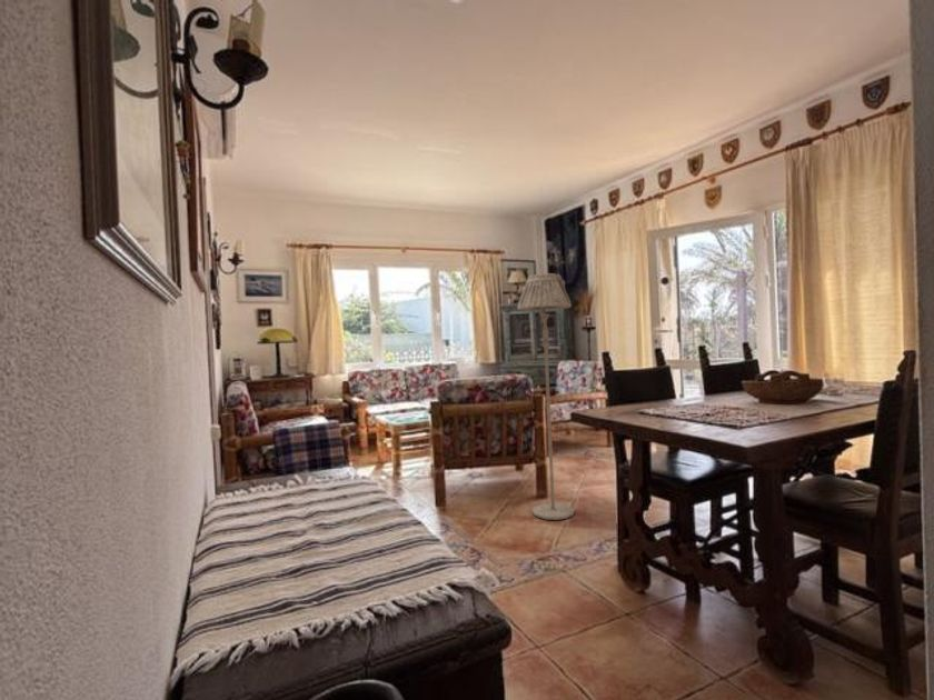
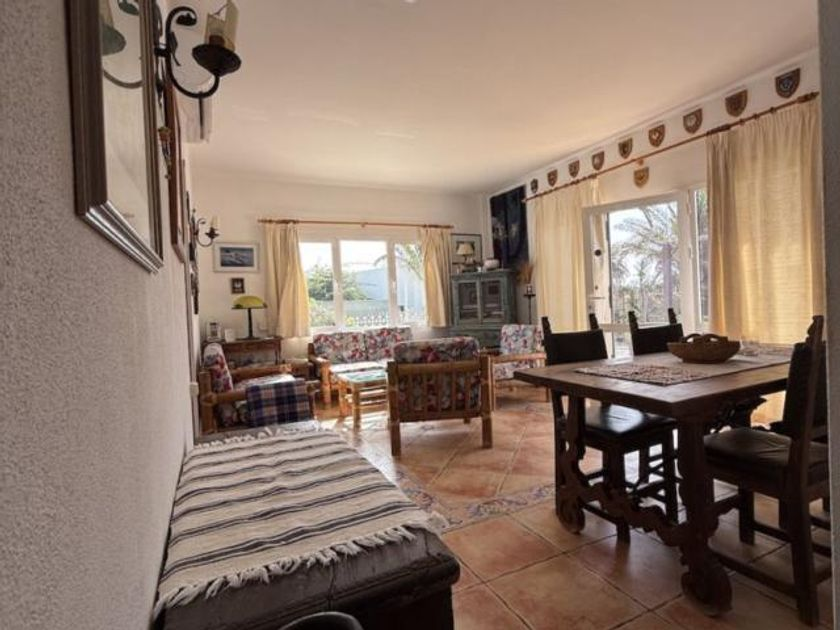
- floor lamp [516,272,576,521]
